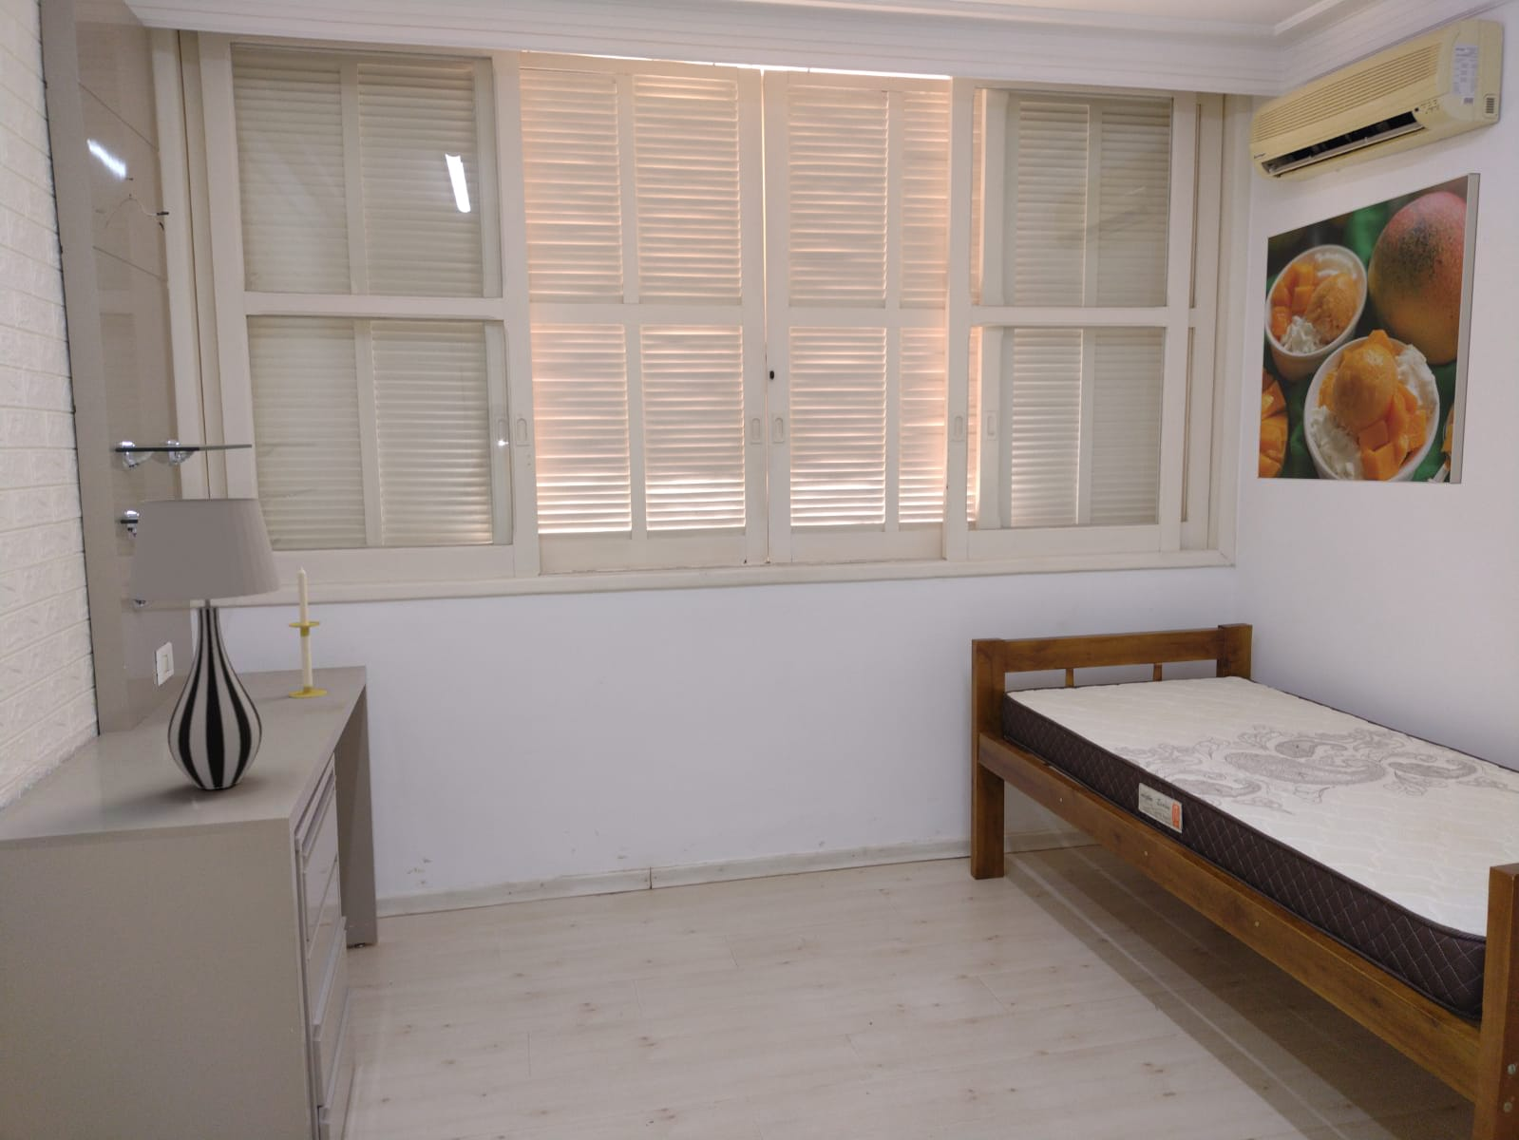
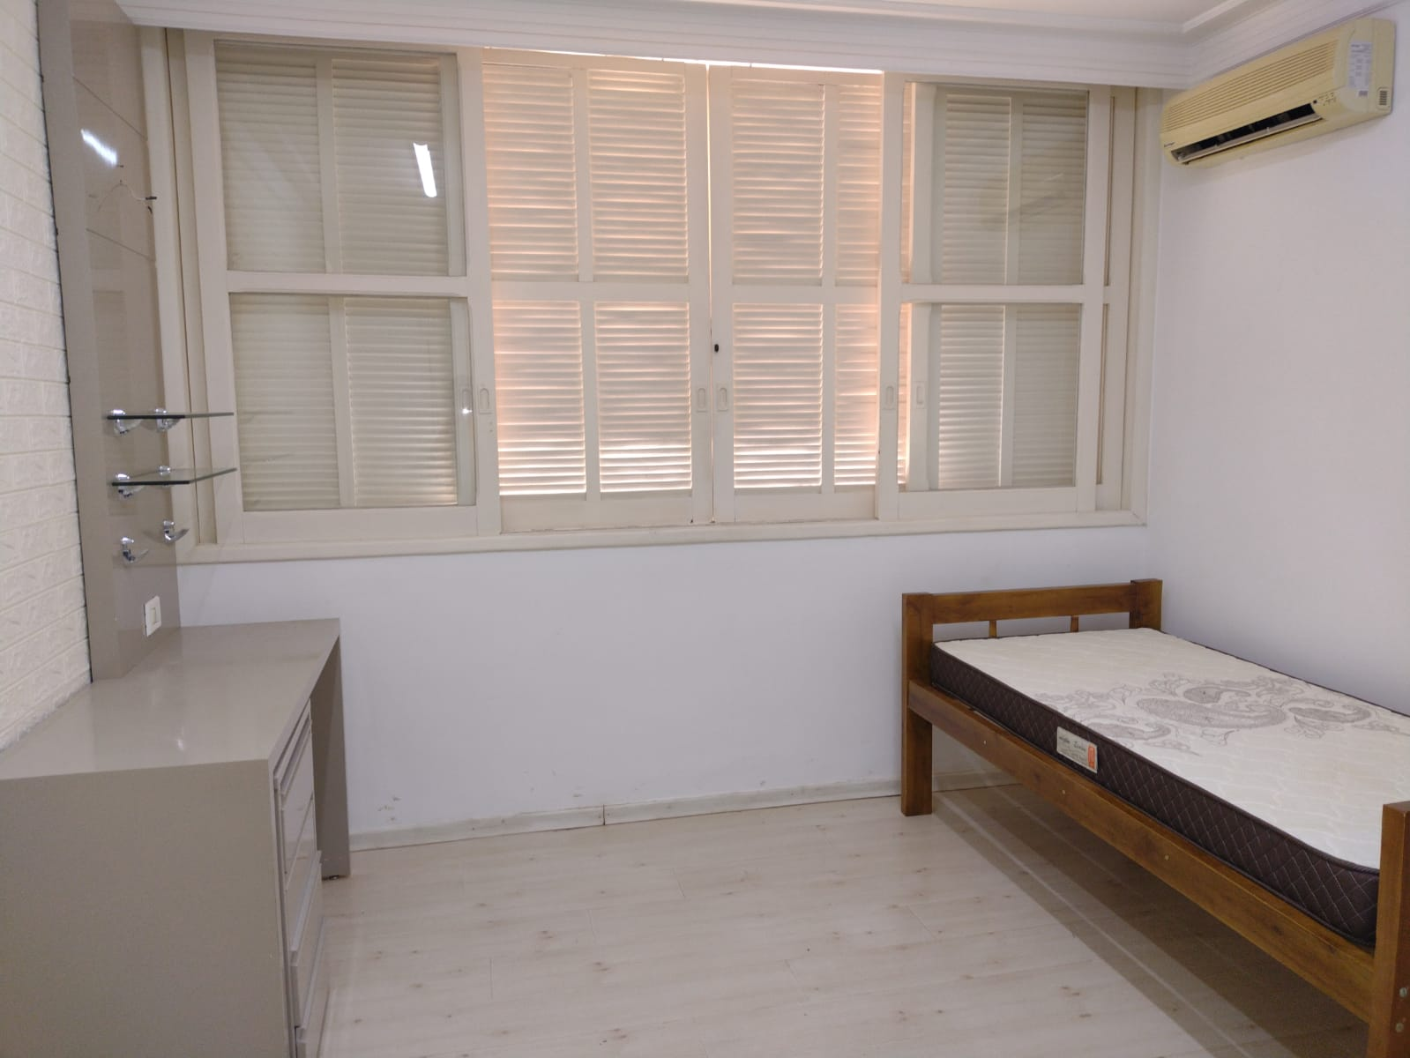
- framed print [1257,172,1481,485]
- candle [287,564,328,699]
- table lamp [126,497,282,790]
